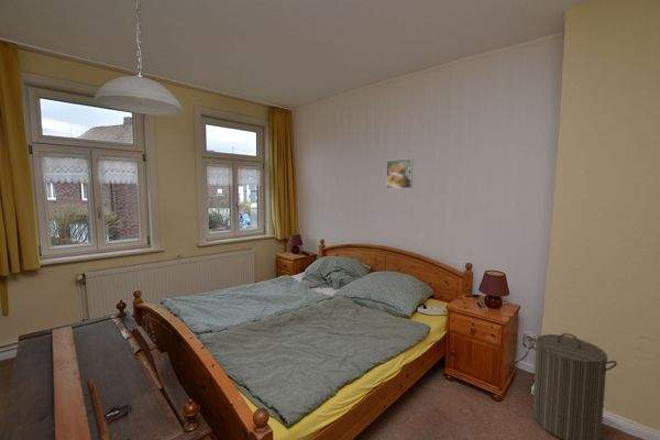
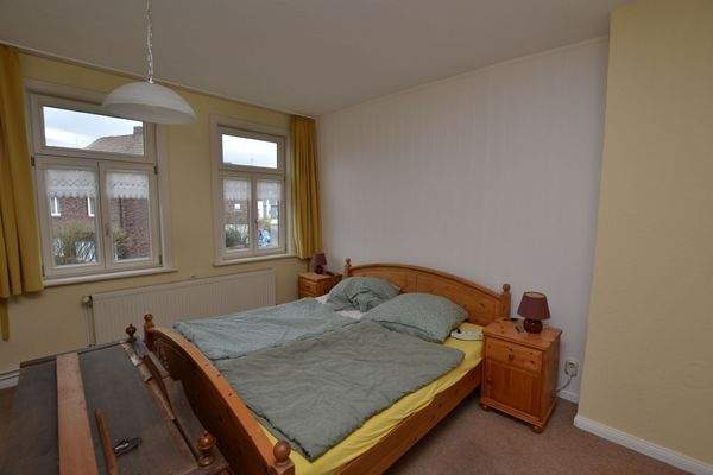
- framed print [385,157,414,190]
- laundry hamper [528,332,618,440]
